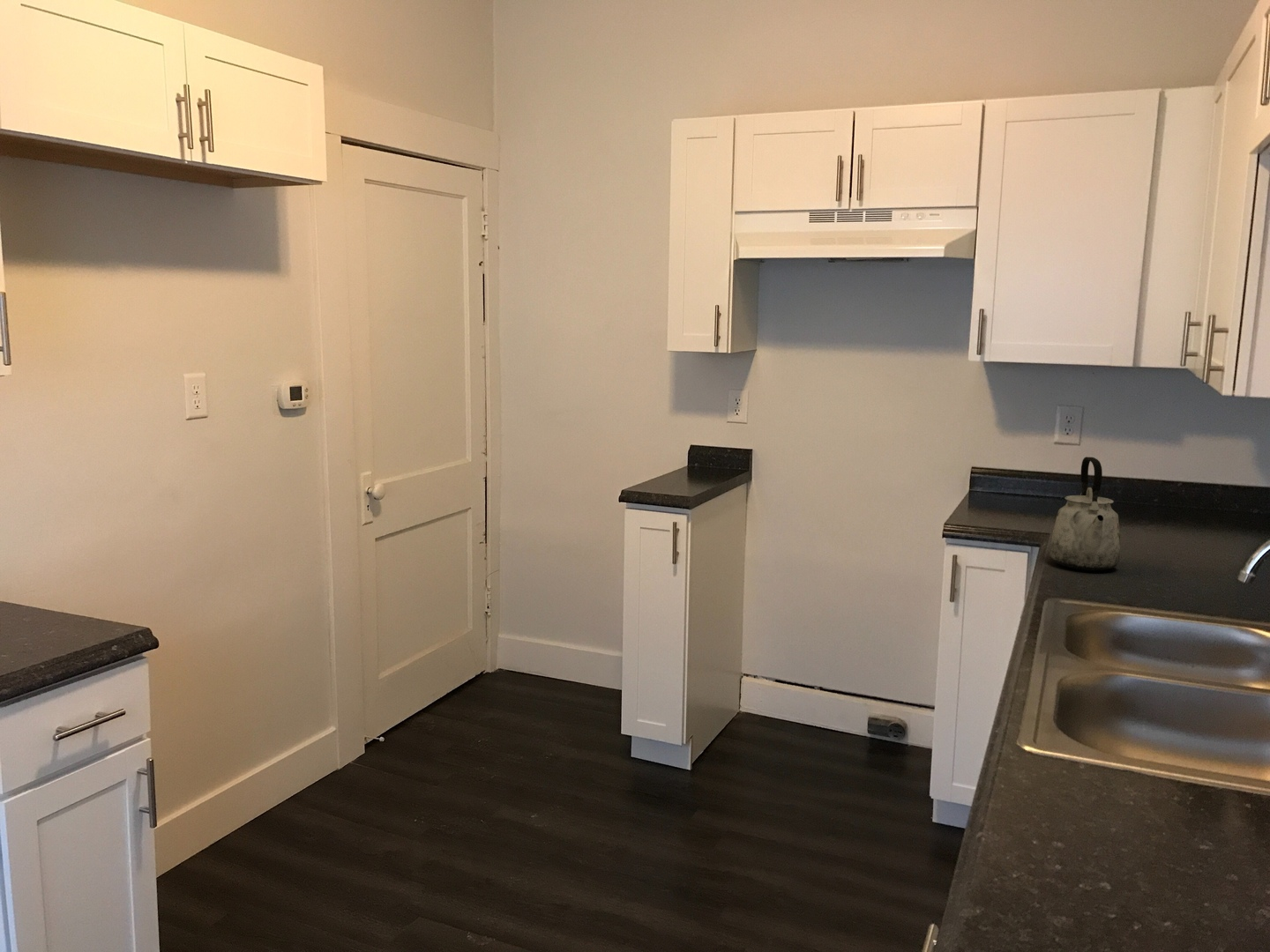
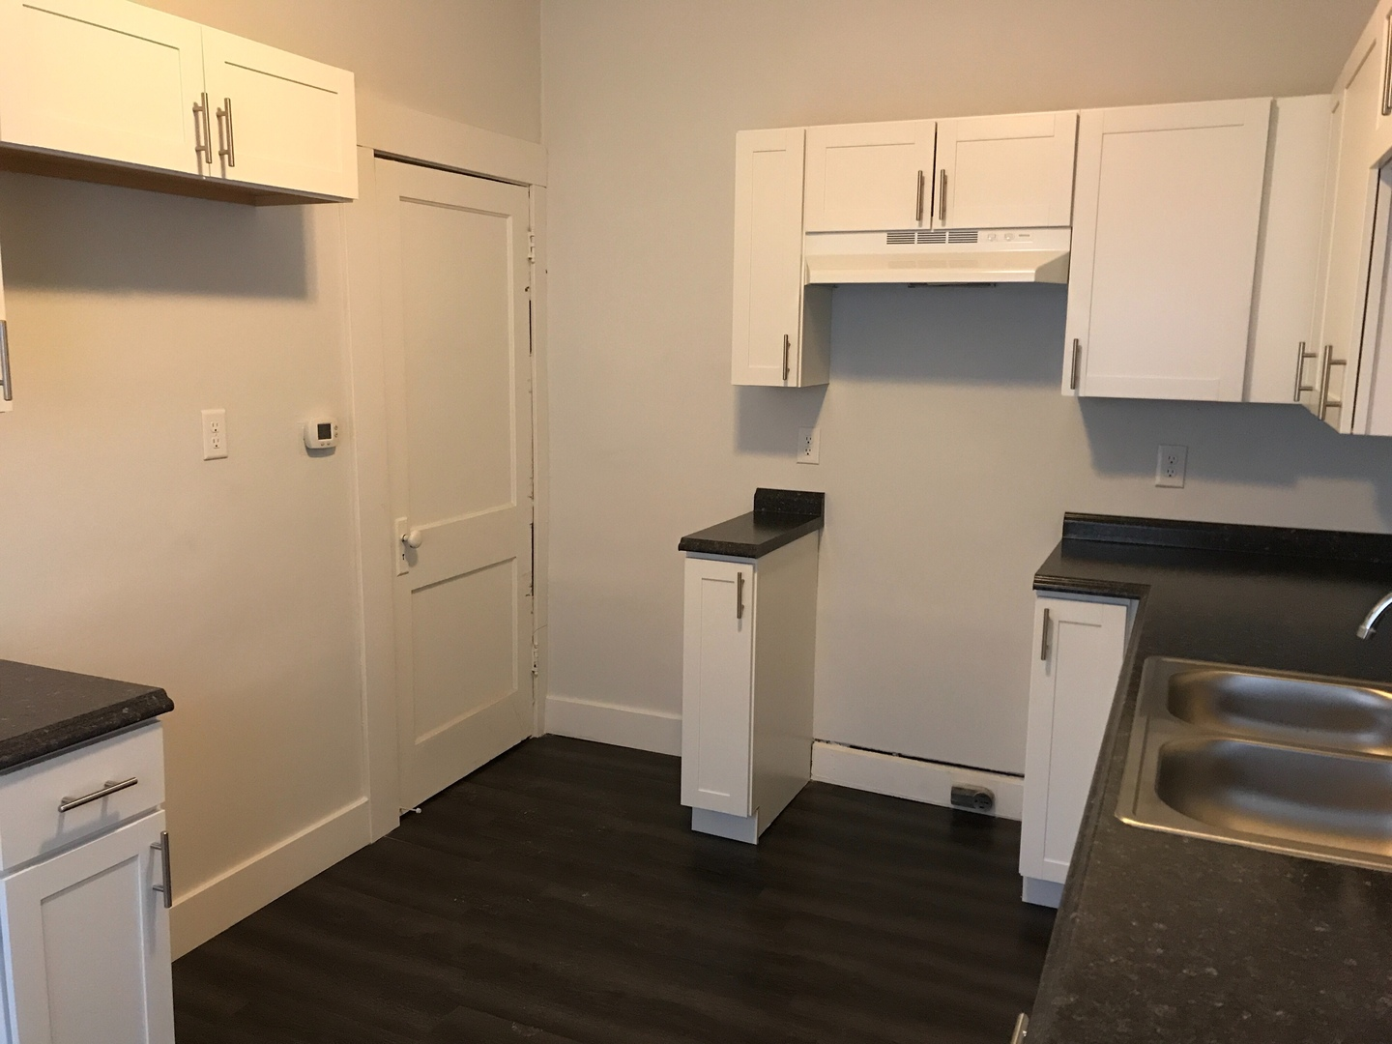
- kettle [1049,456,1121,571]
